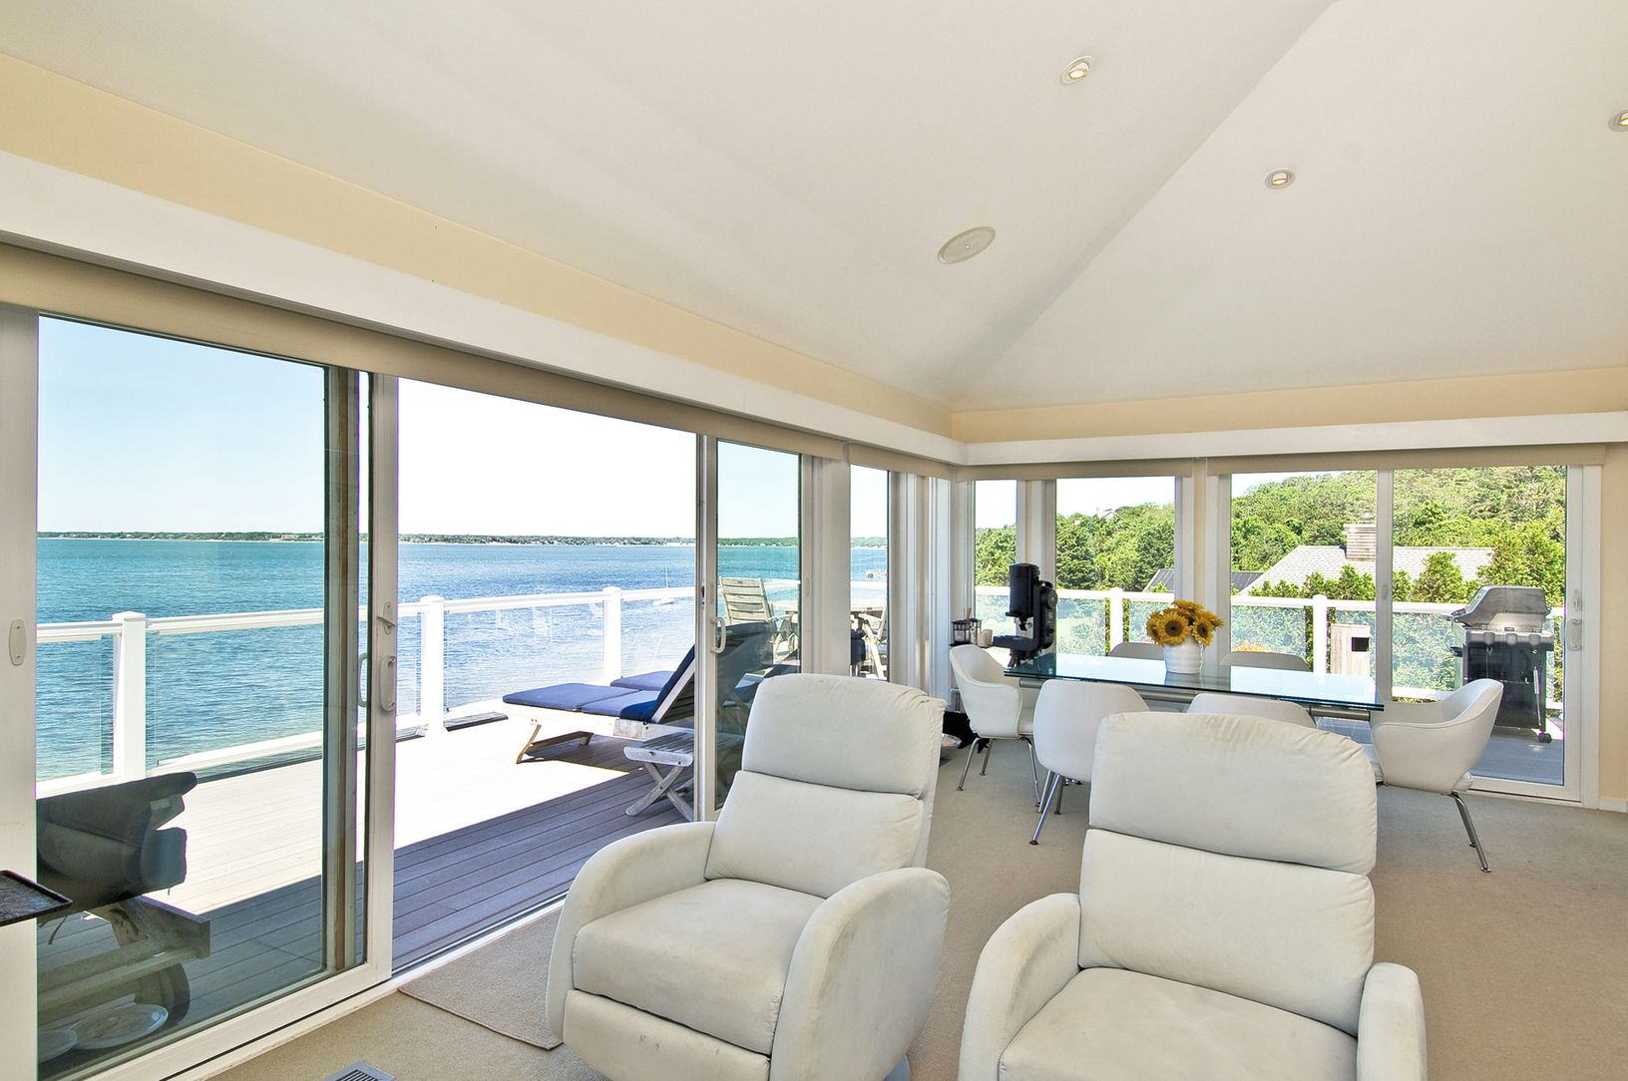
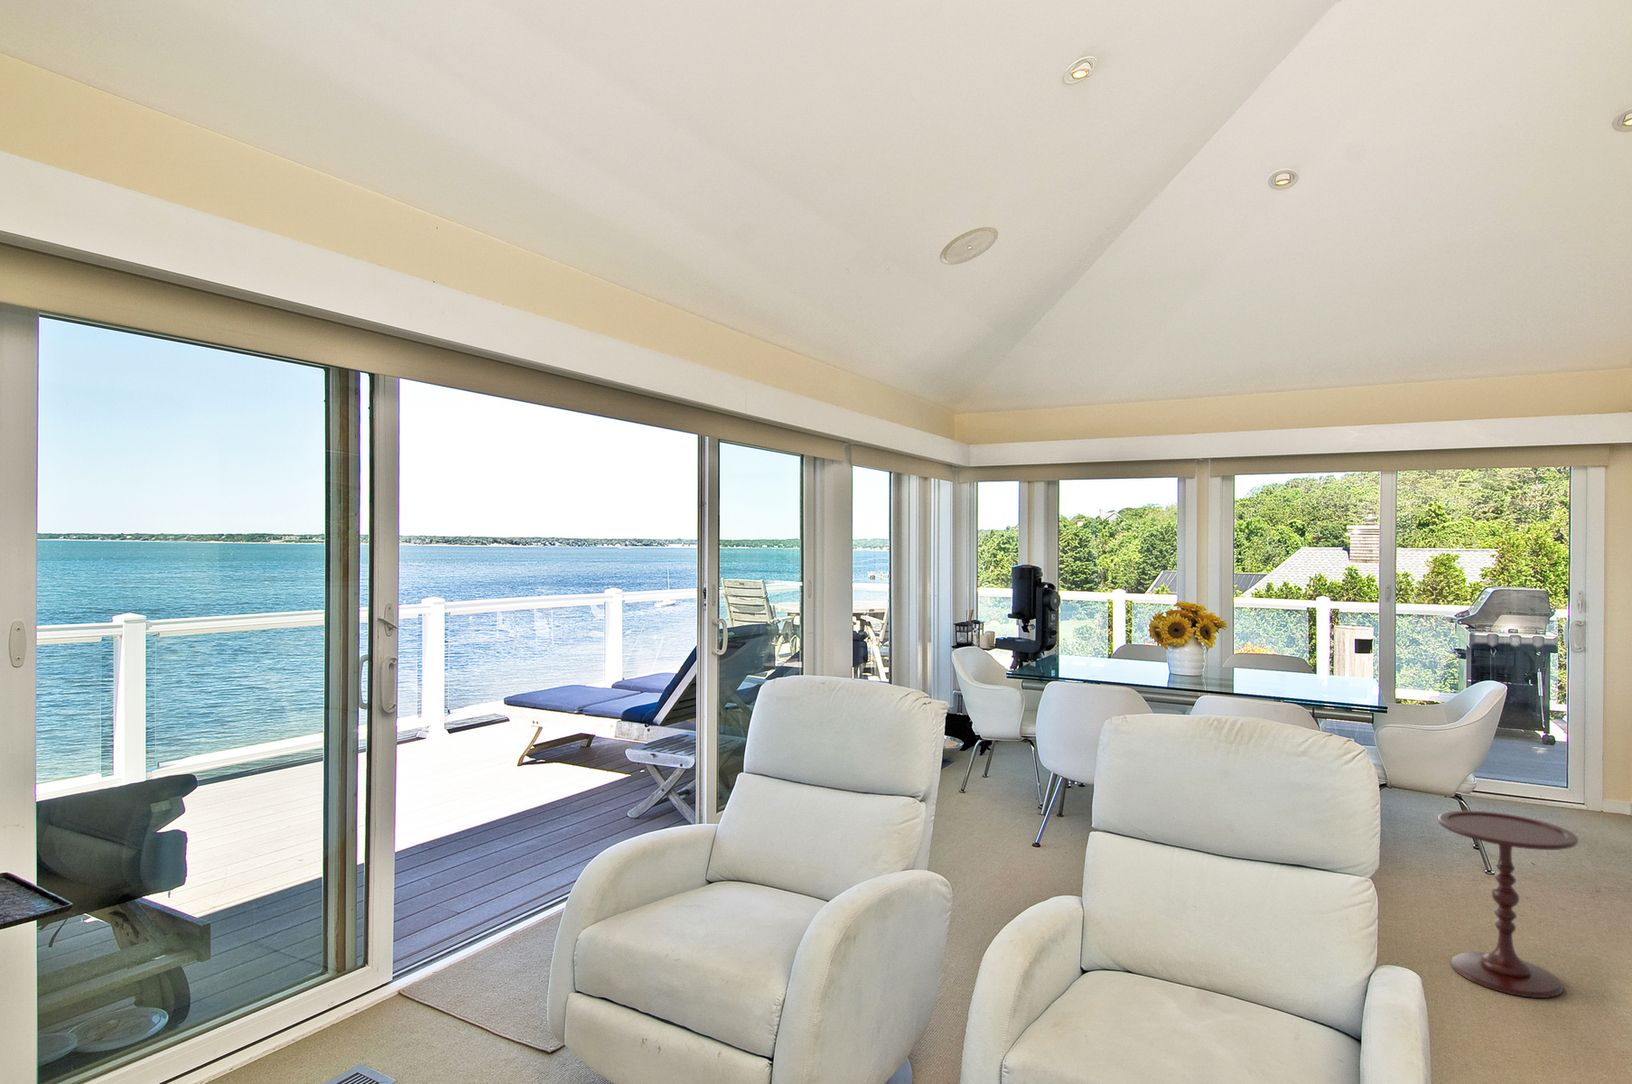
+ side table [1437,811,1579,999]
